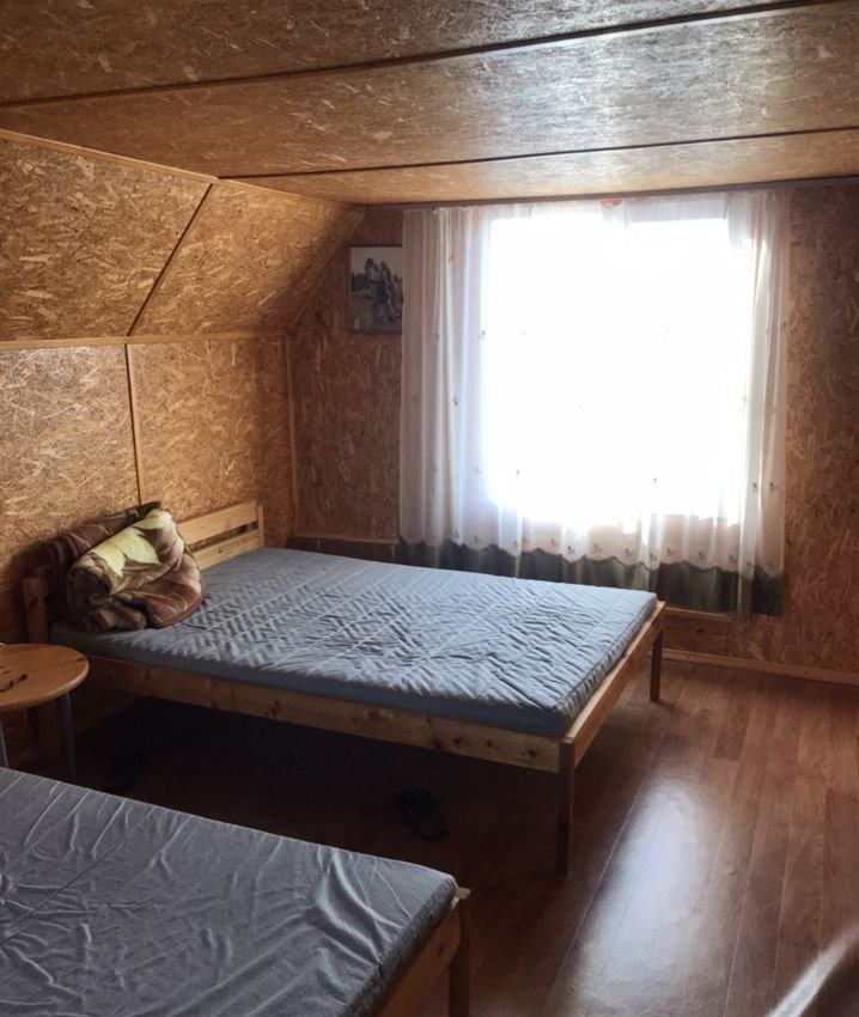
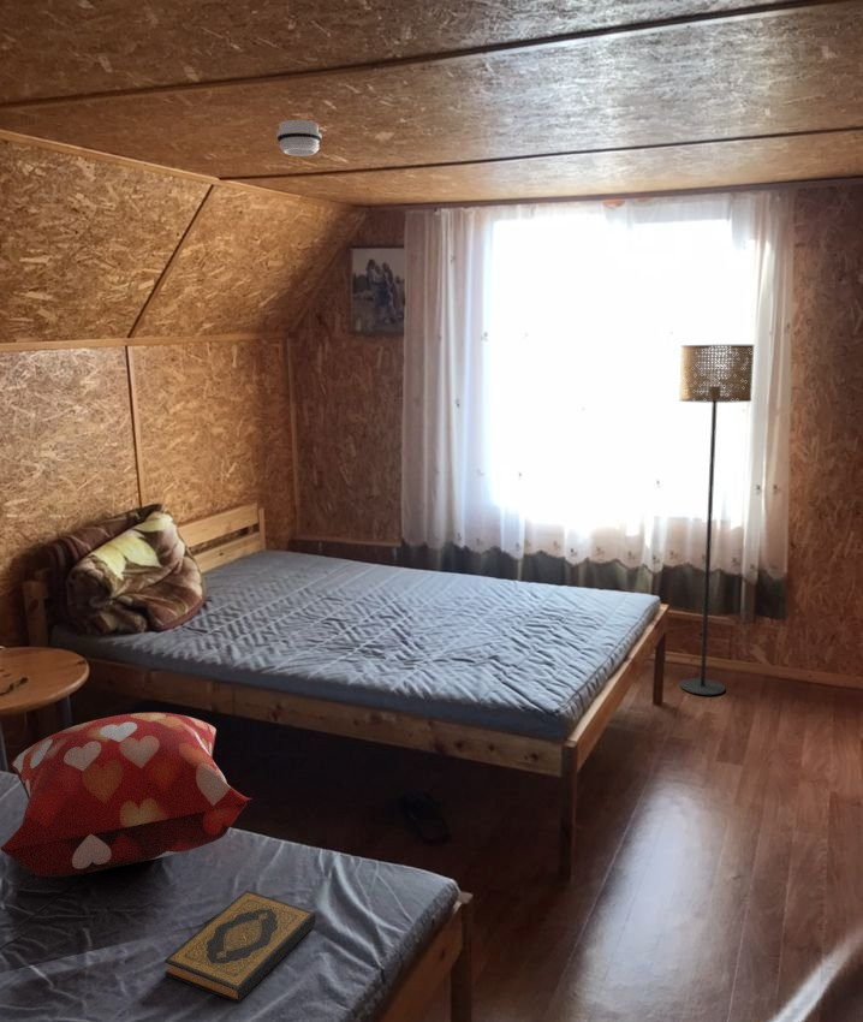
+ smoke detector [275,119,323,158]
+ floor lamp [678,344,755,696]
+ decorative pillow [0,712,254,878]
+ hardback book [163,889,317,1004]
